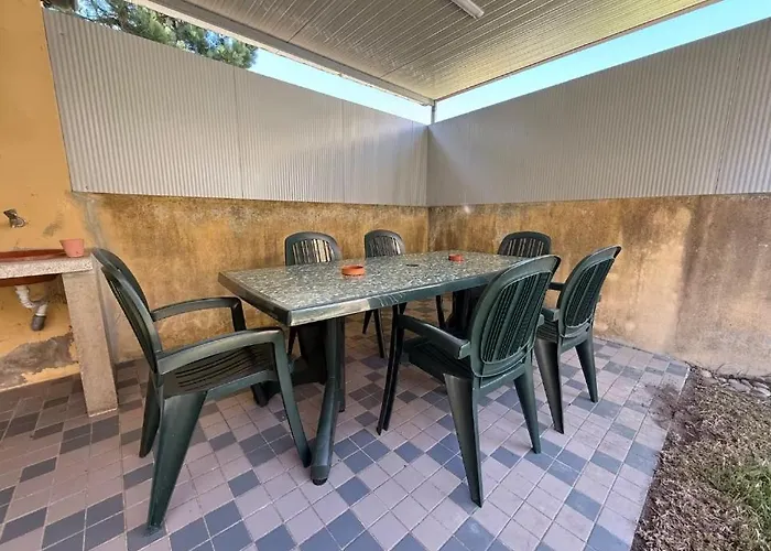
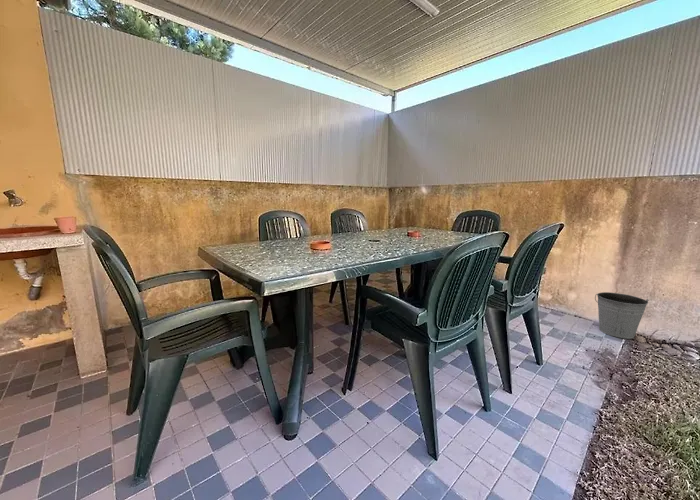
+ bucket [594,291,649,340]
